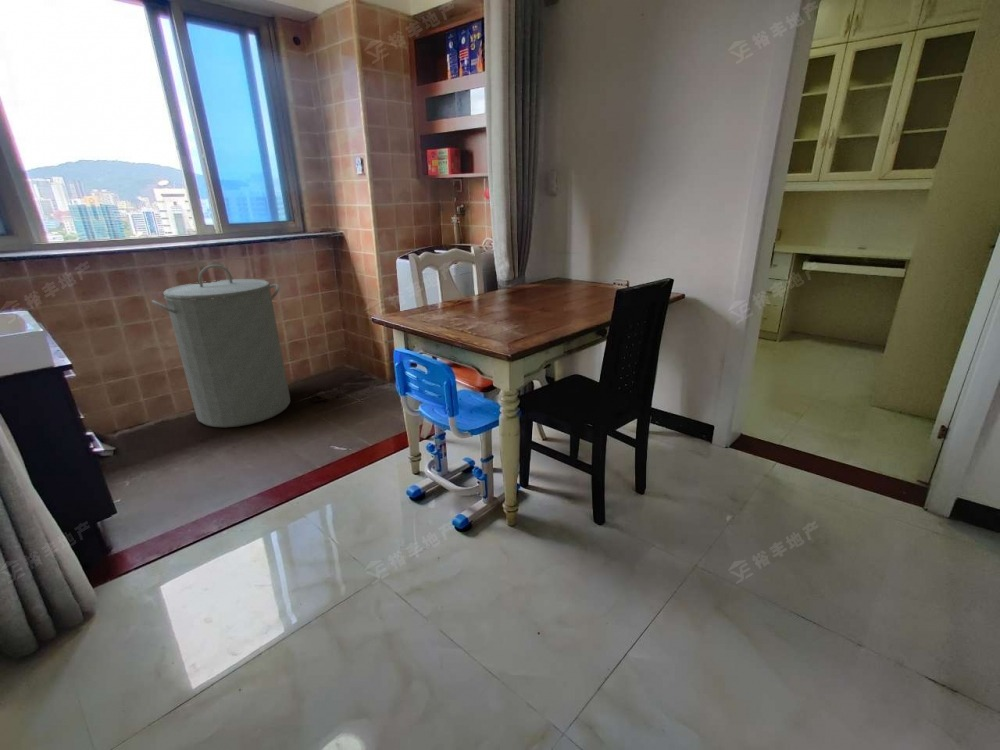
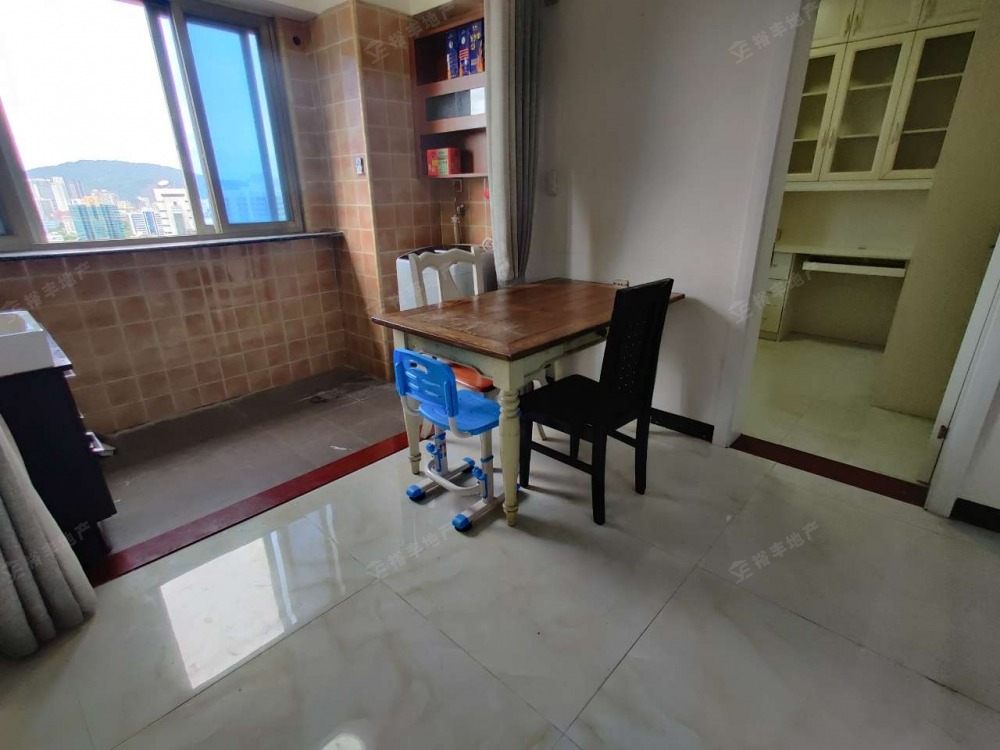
- laundry hamper [151,264,291,428]
